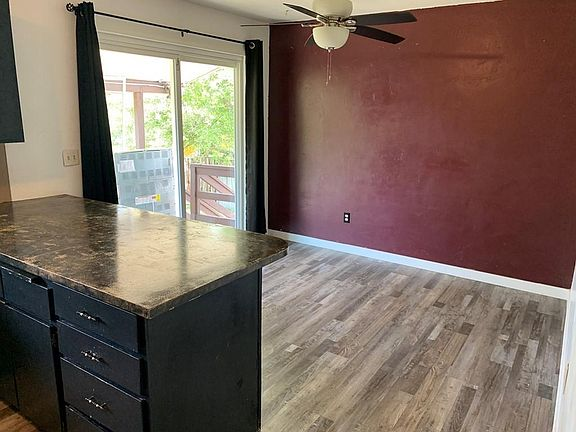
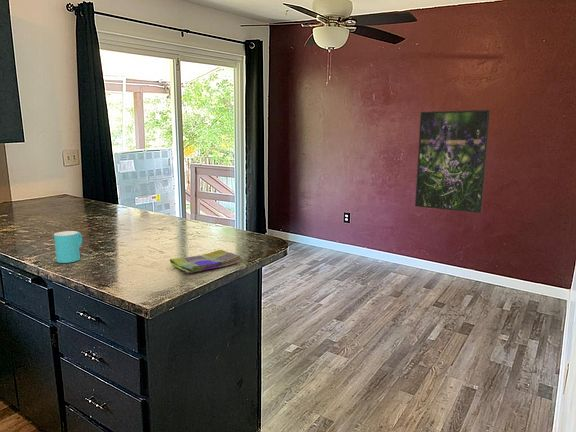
+ cup [53,230,83,264]
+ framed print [414,109,491,214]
+ dish towel [169,249,243,274]
